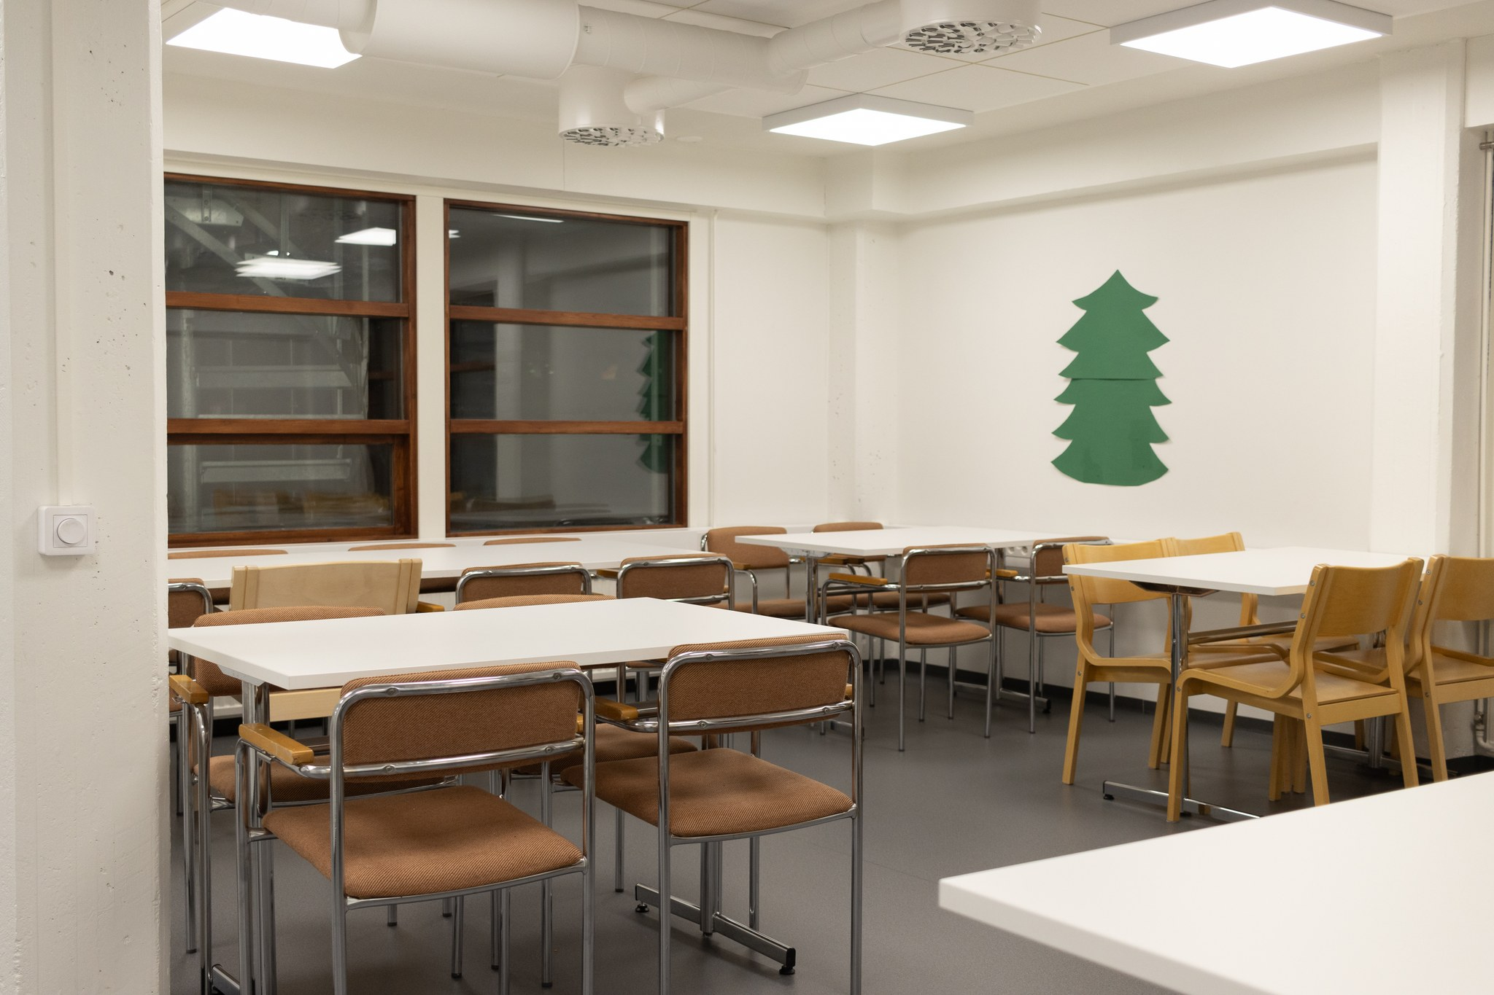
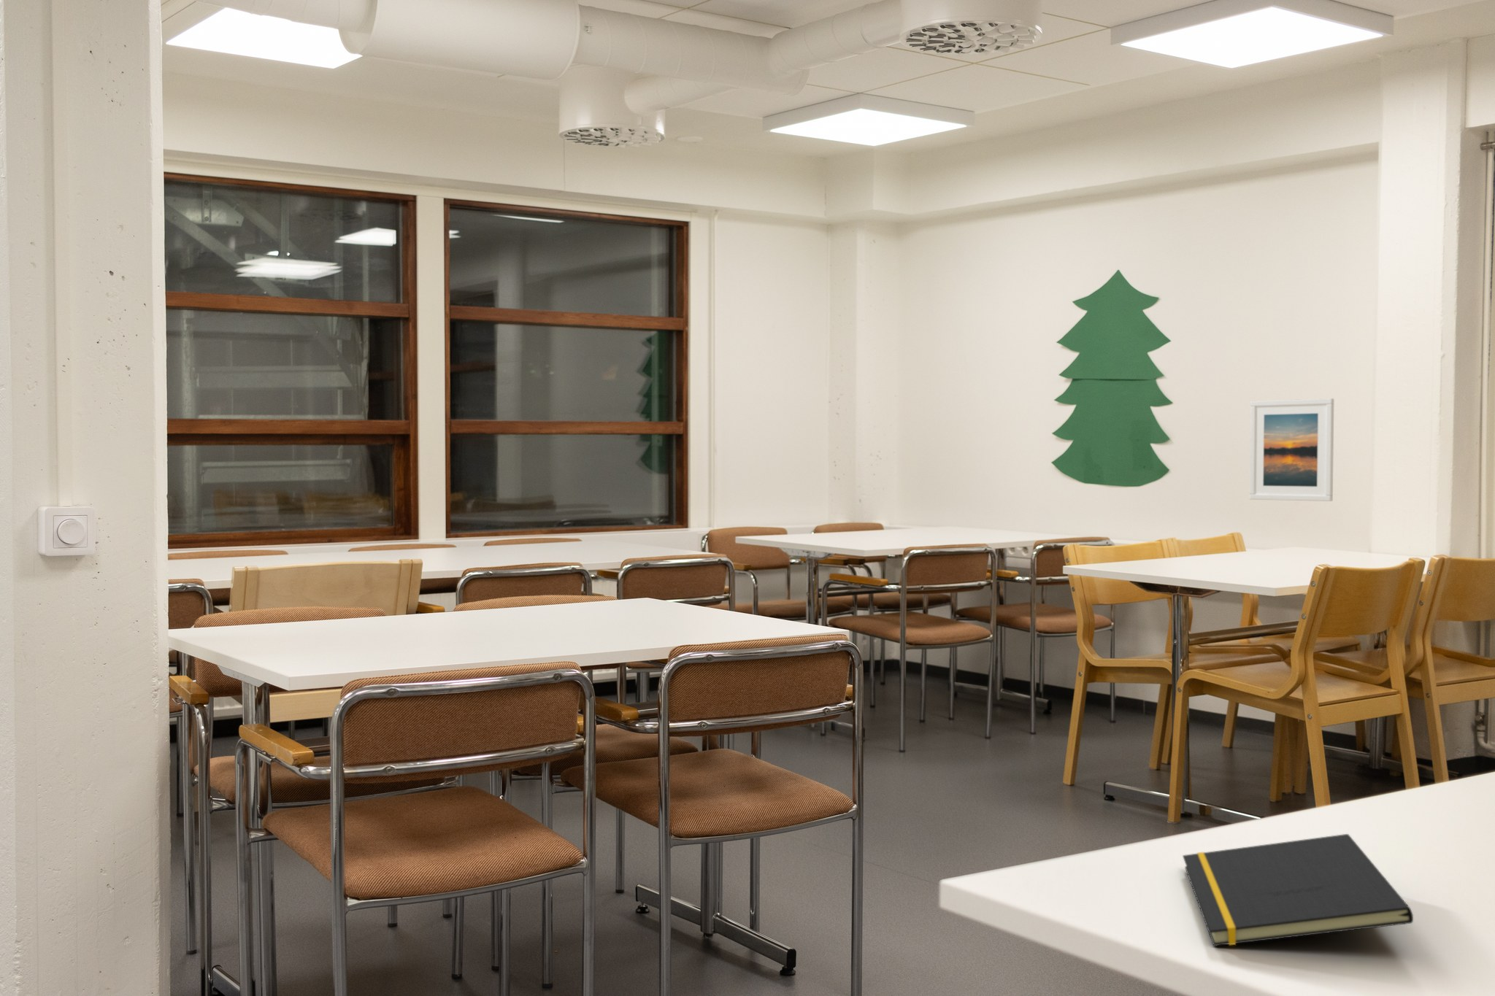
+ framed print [1249,398,1335,502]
+ notepad [1182,834,1414,947]
